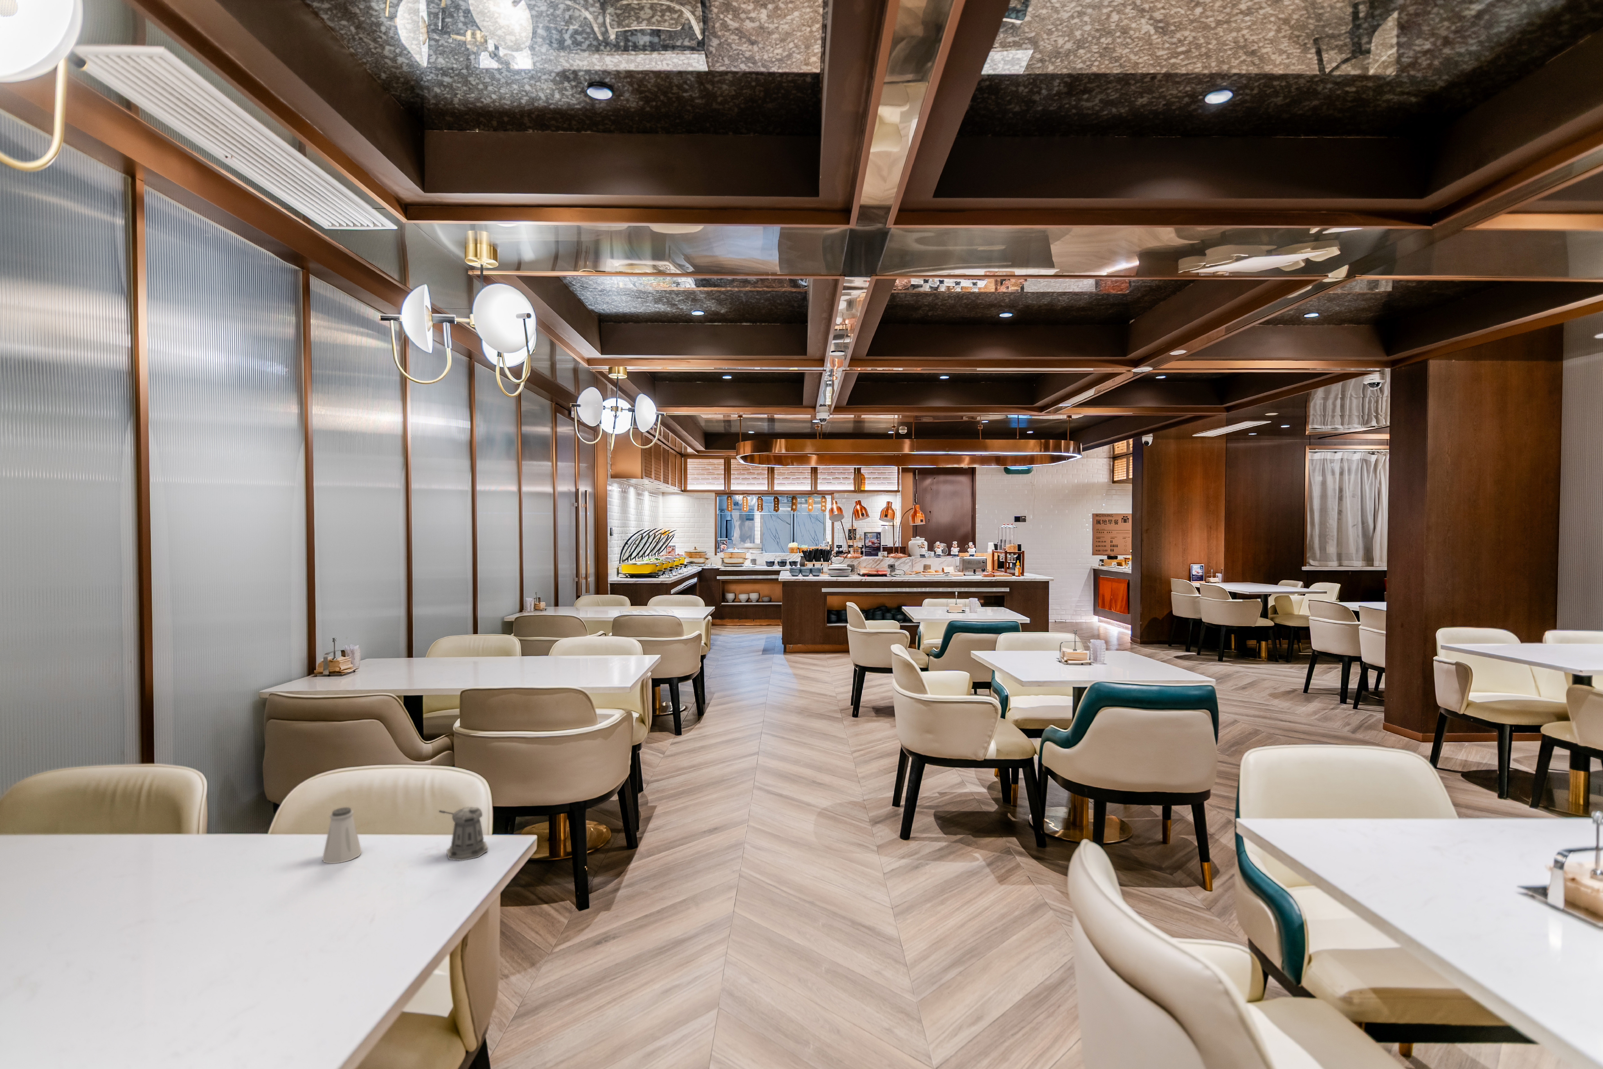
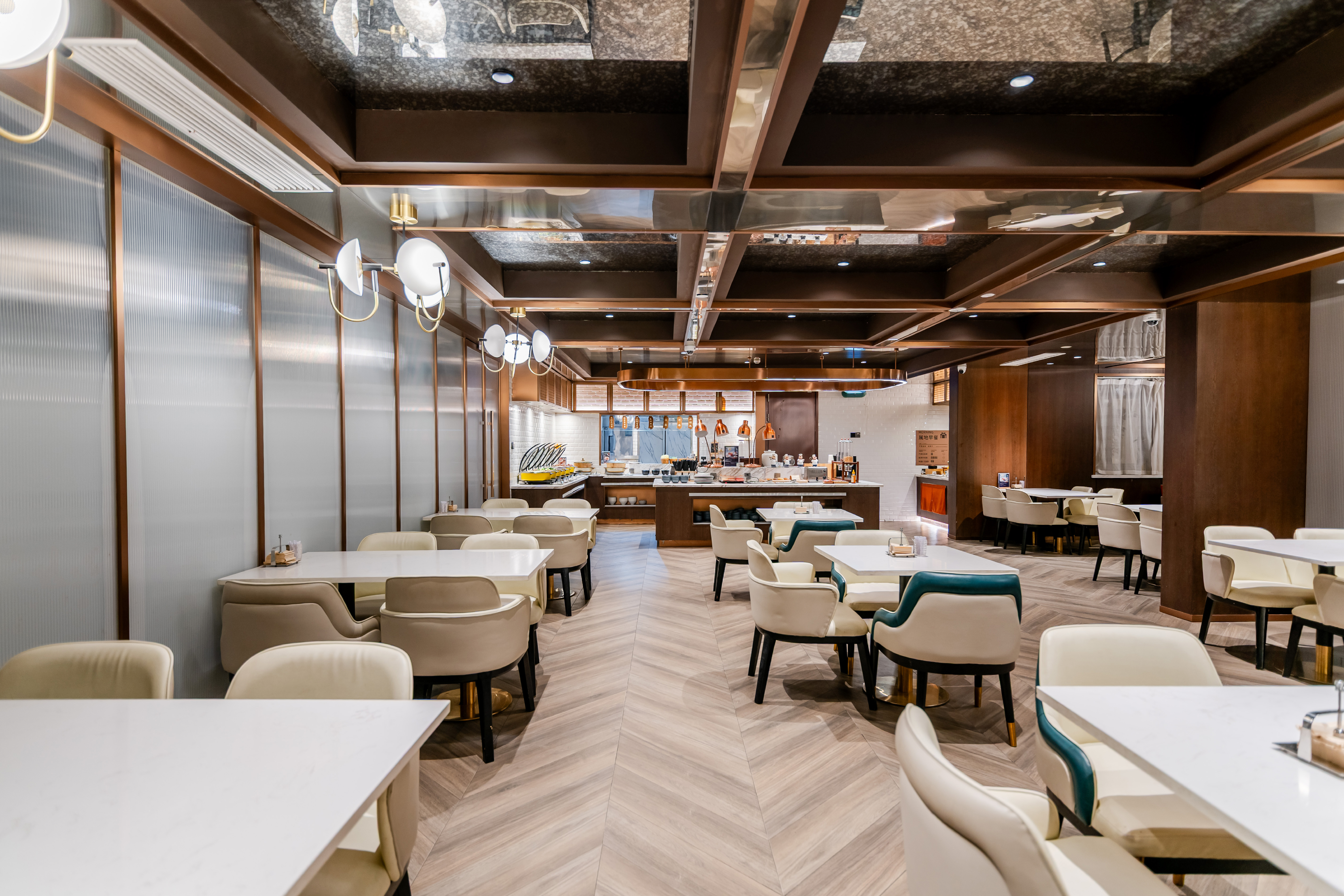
- pepper shaker [439,807,489,861]
- saltshaker [322,807,363,864]
